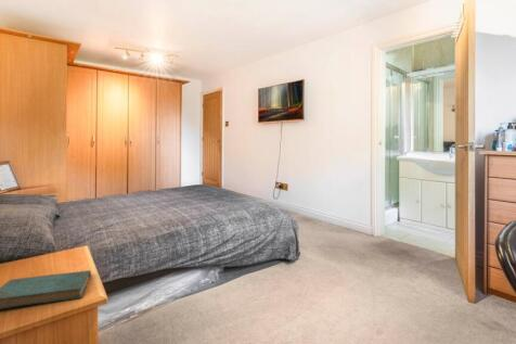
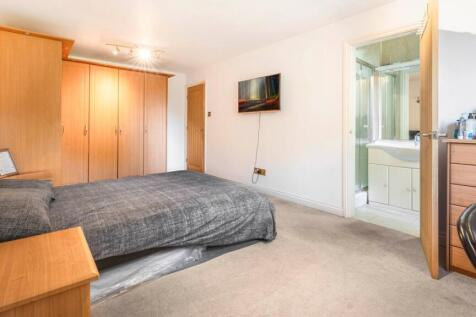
- book [0,269,92,310]
